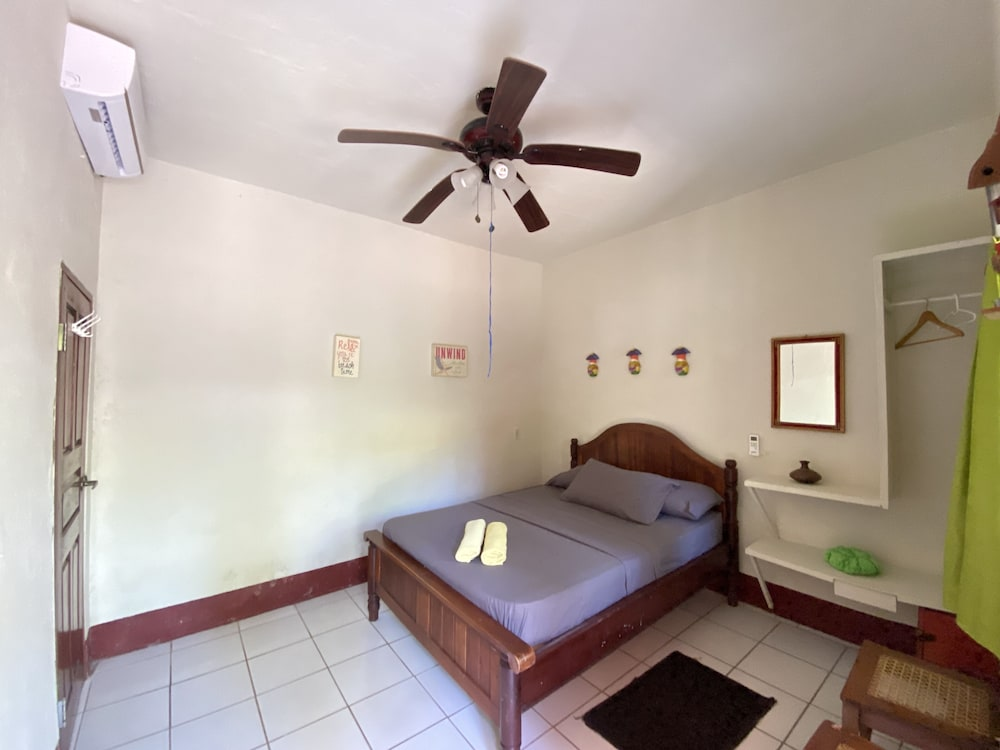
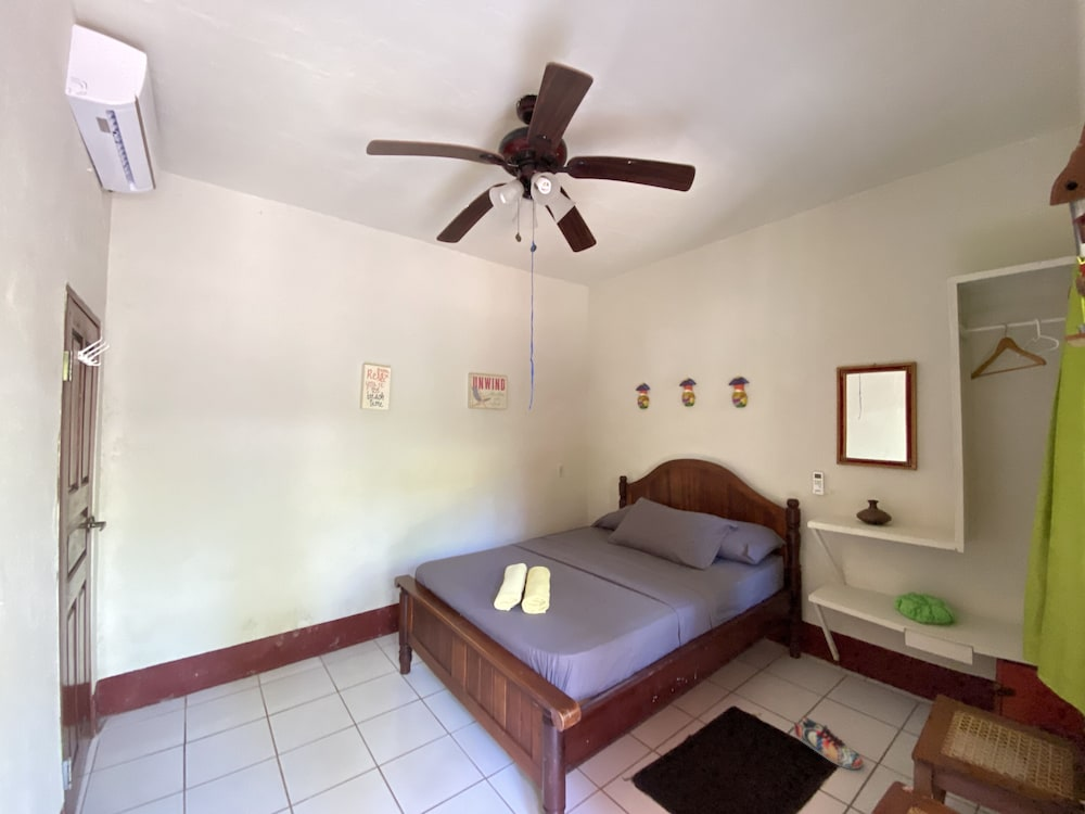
+ shoe [792,715,864,770]
